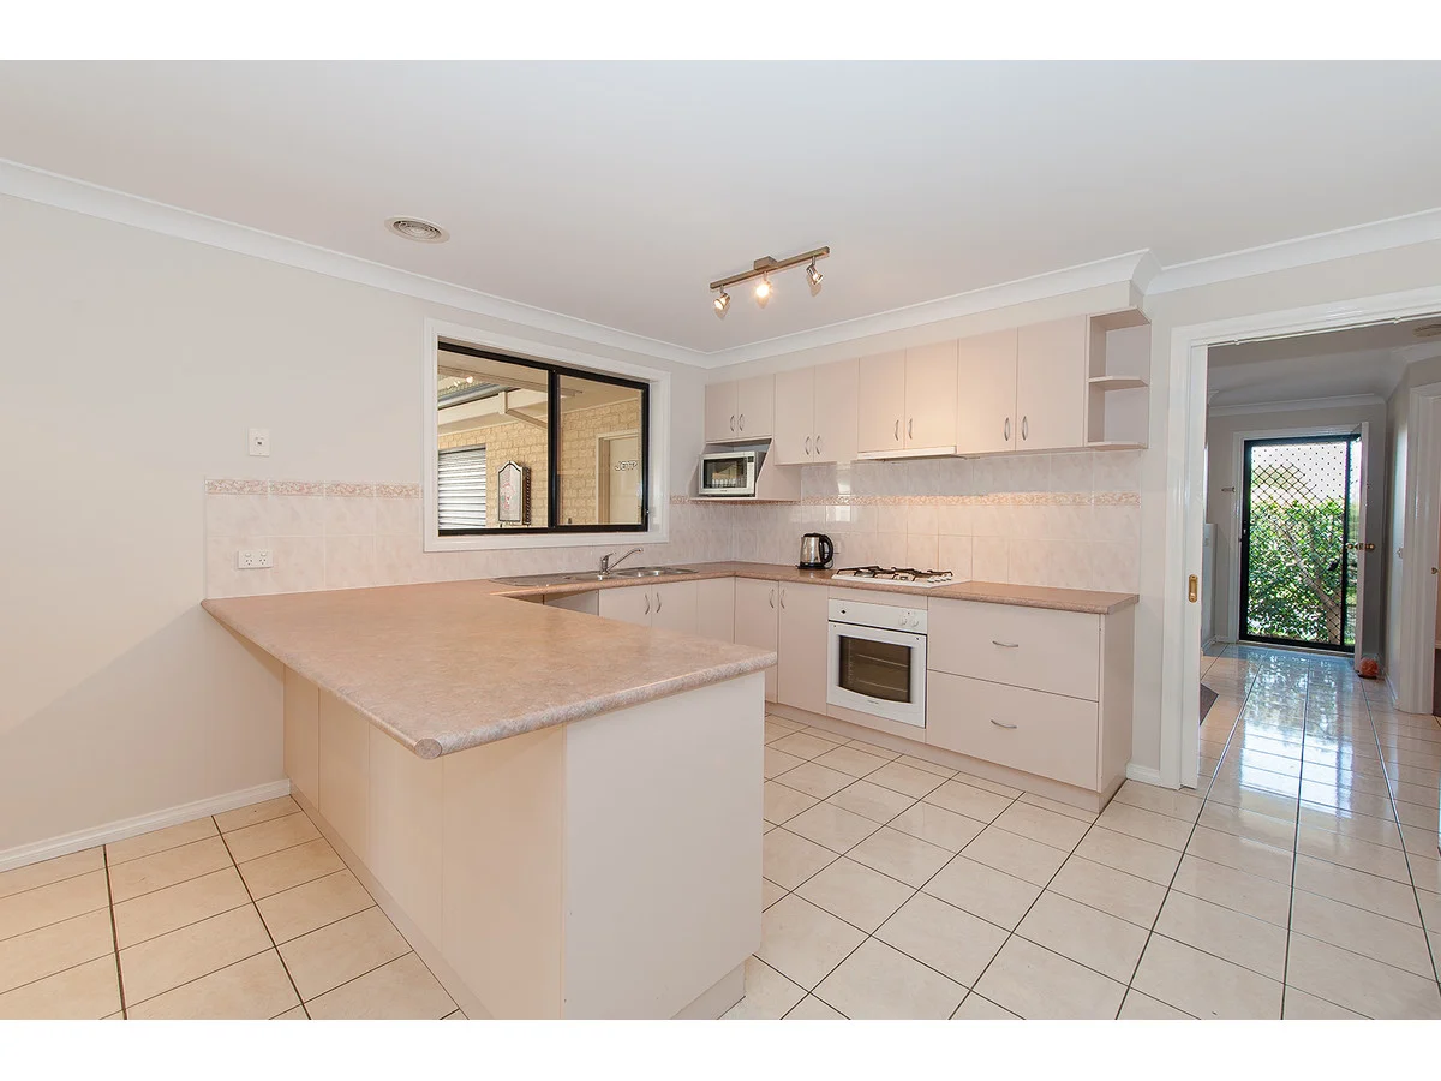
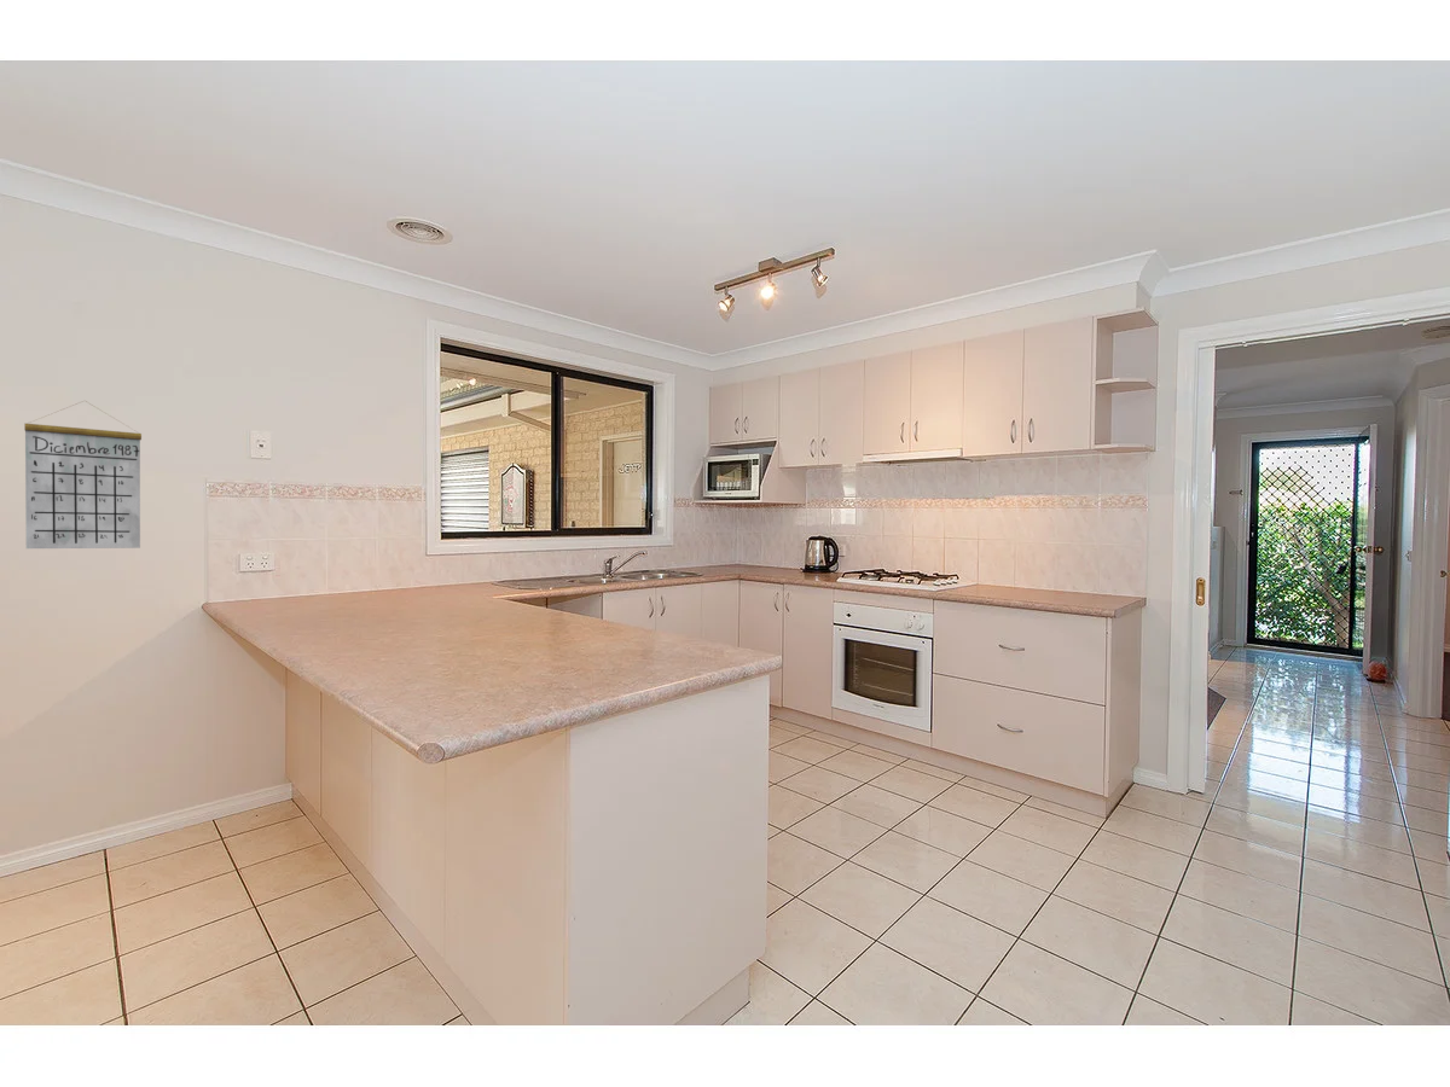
+ calendar [23,400,143,550]
